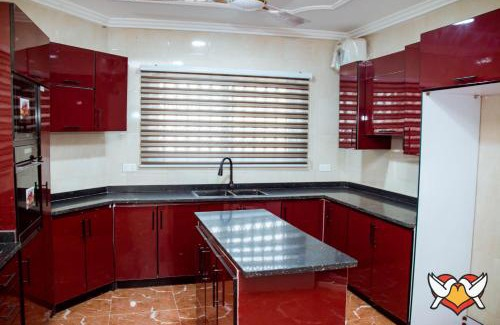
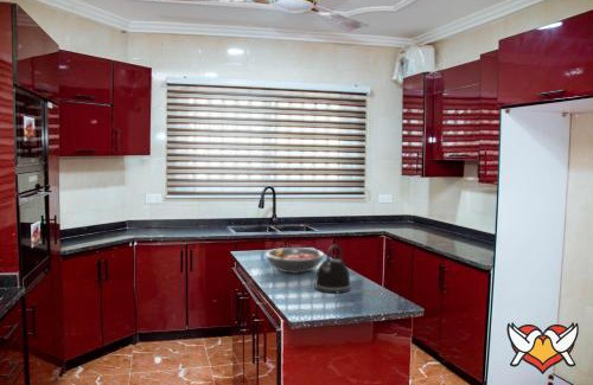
+ kettle [313,244,352,294]
+ fruit bowl [264,246,326,274]
